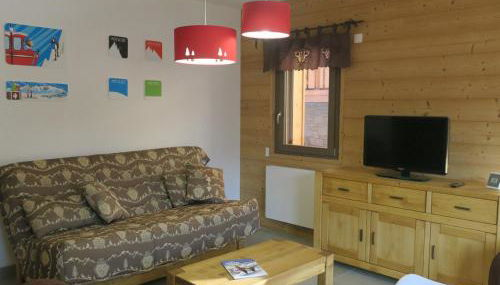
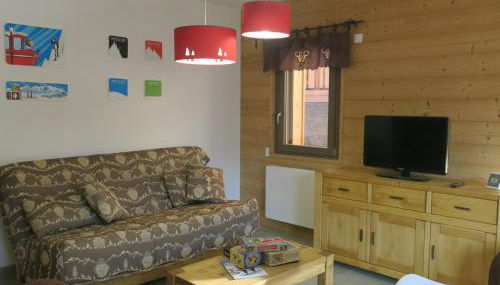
+ board game [222,236,301,270]
